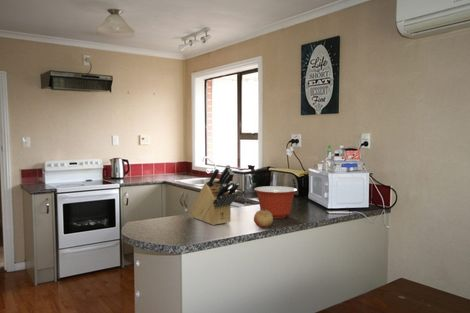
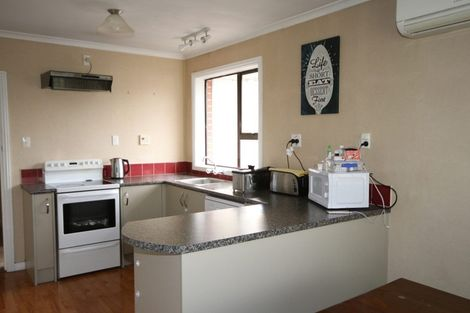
- fruit [253,208,274,229]
- knife block [188,164,240,226]
- mixing bowl [253,185,298,219]
